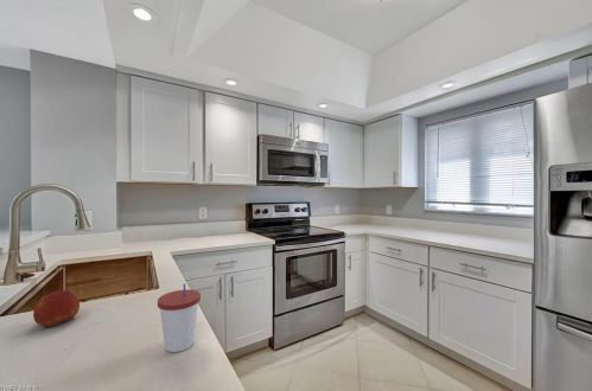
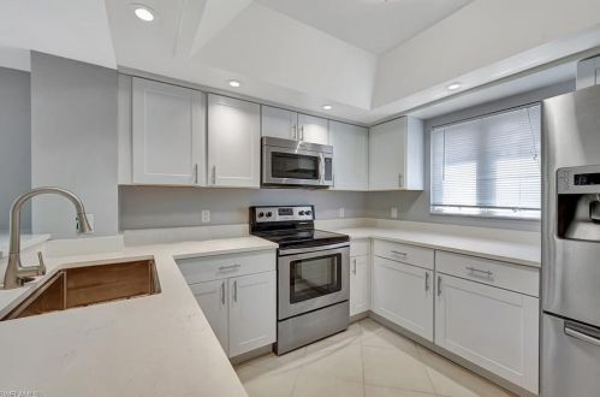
- cup [157,283,202,353]
- fruit [32,289,81,329]
